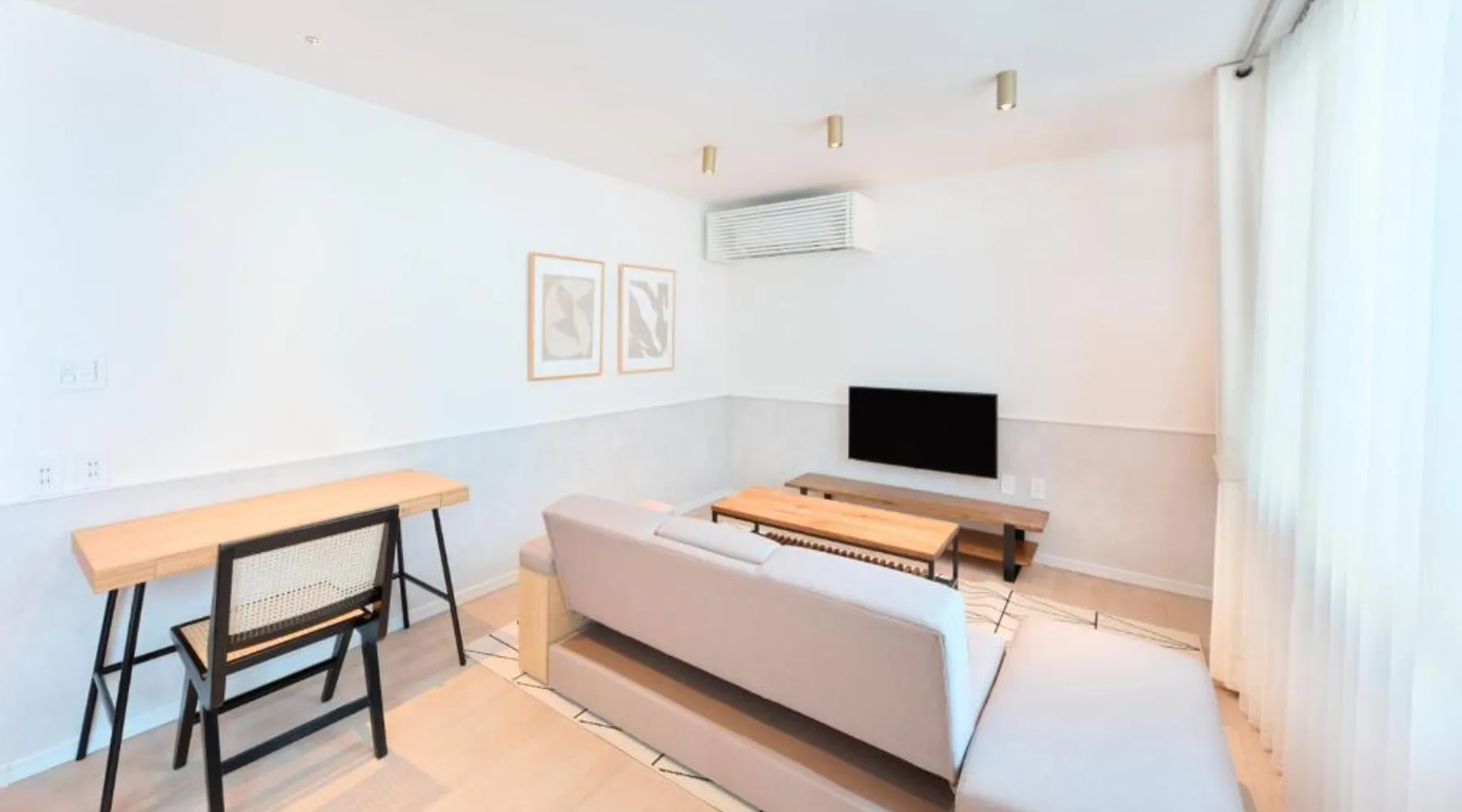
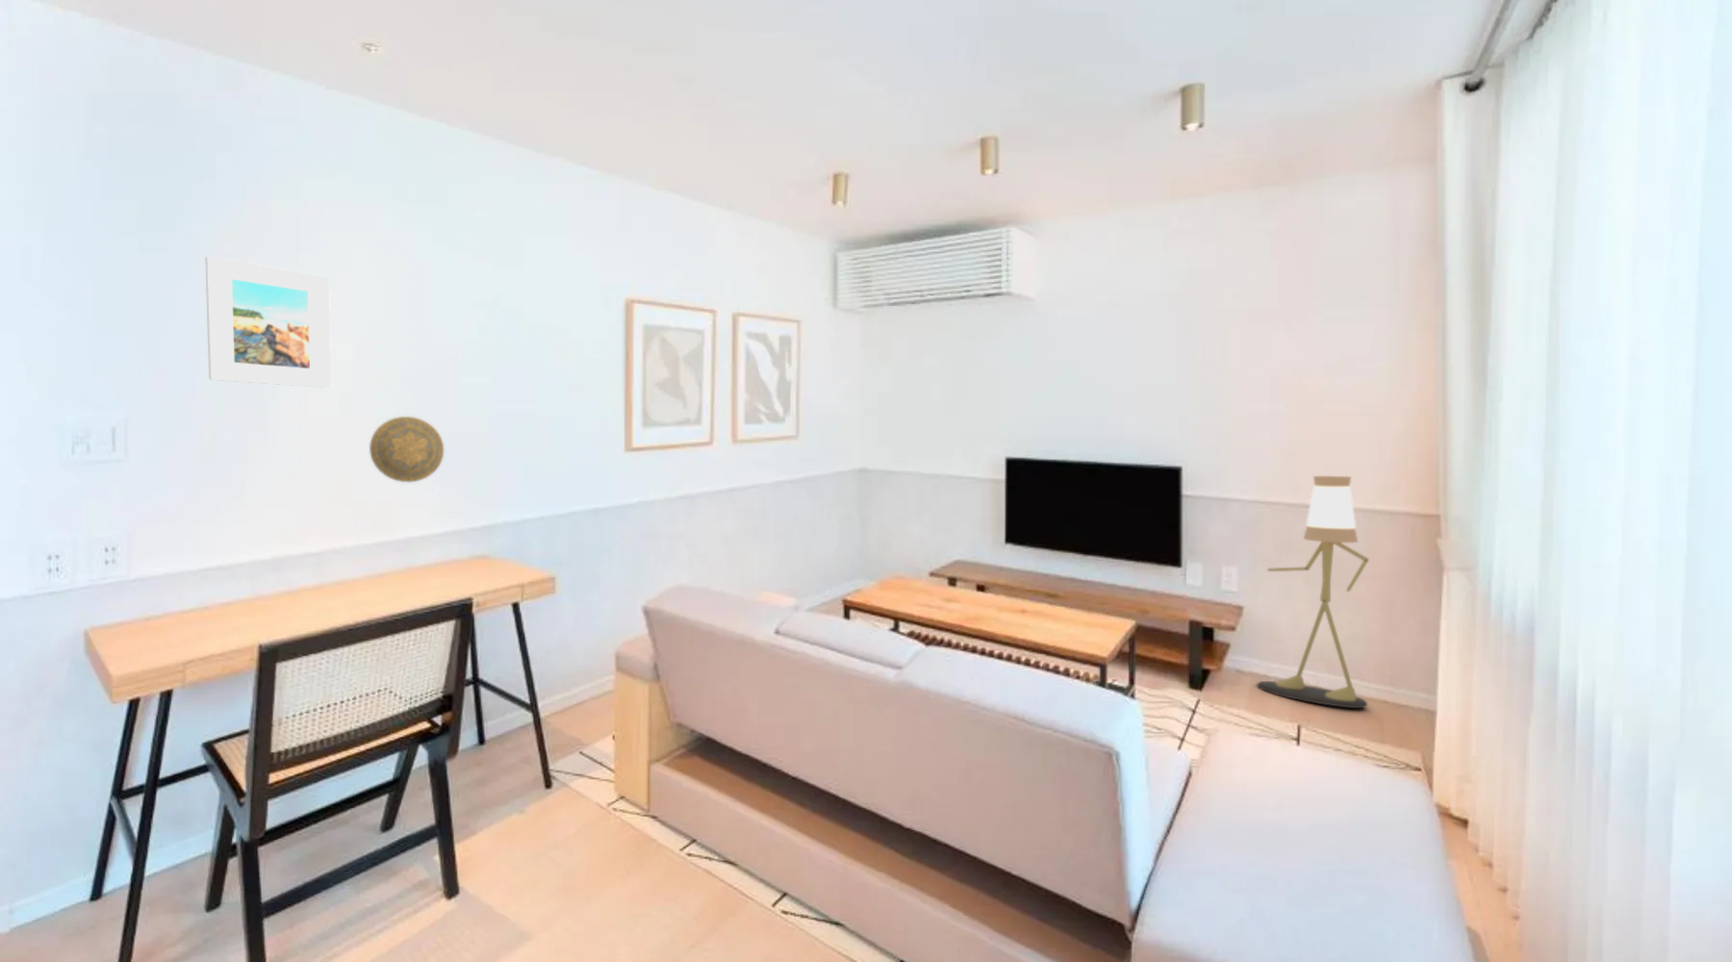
+ floor lamp [1257,475,1371,708]
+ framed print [204,255,332,389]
+ decorative plate [368,416,444,483]
